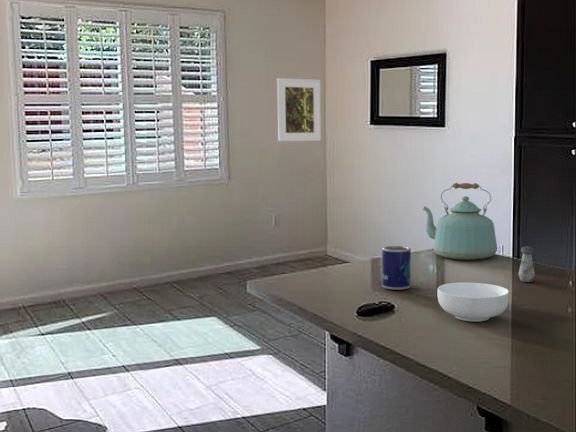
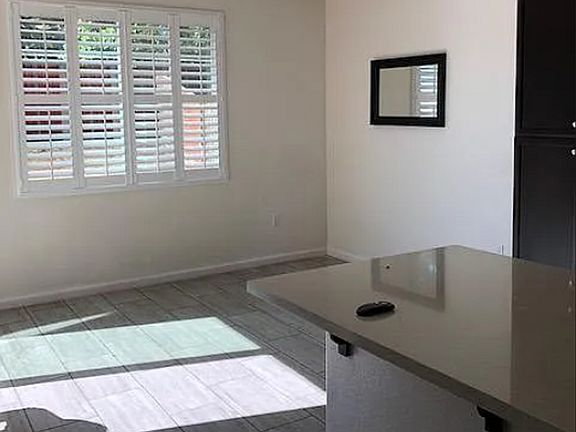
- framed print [276,77,322,142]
- mug [381,245,412,291]
- salt shaker [518,245,536,283]
- kettle [422,182,498,261]
- cereal bowl [436,281,510,322]
